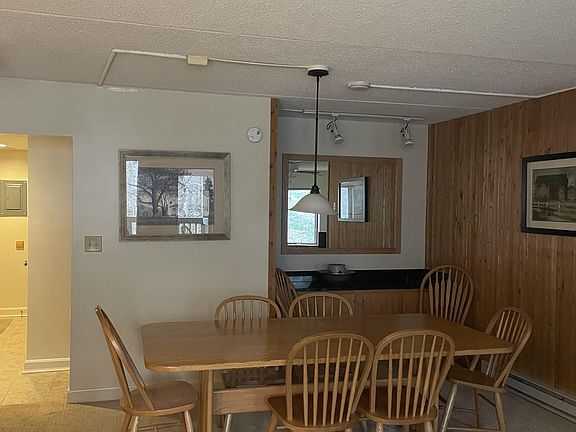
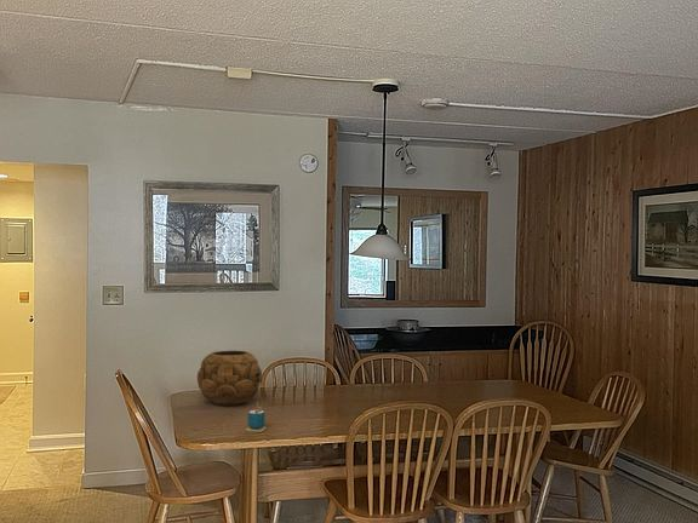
+ decorative bowl [196,350,263,407]
+ cup [245,400,268,433]
